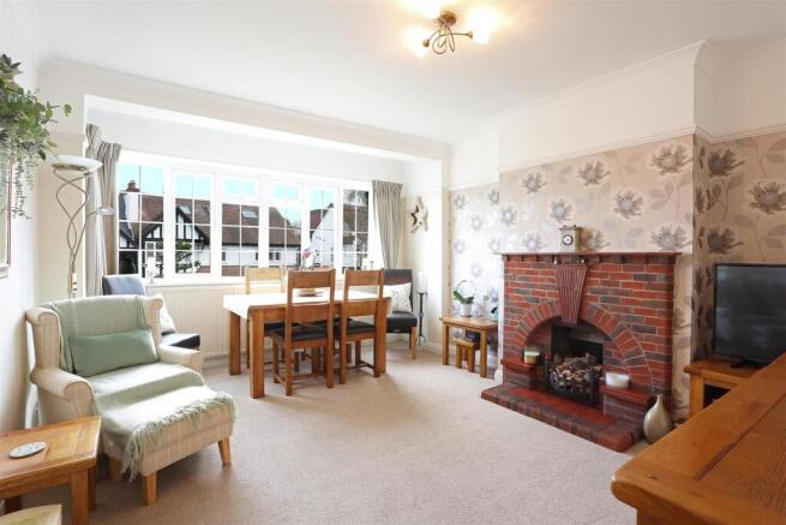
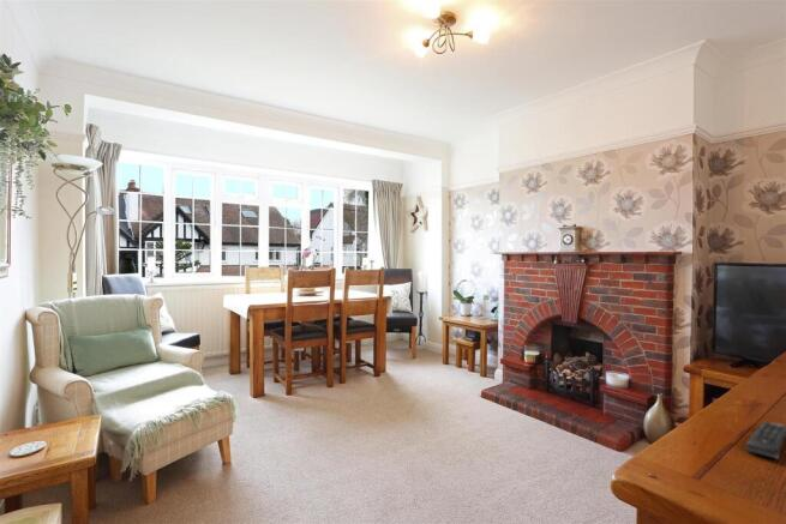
+ remote control [745,421,786,460]
